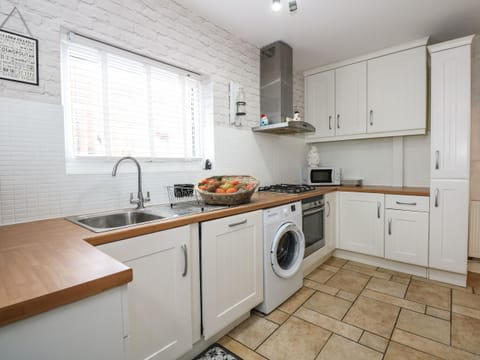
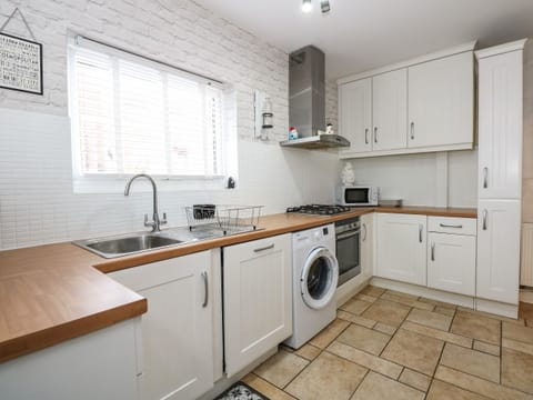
- fruit basket [194,174,261,206]
